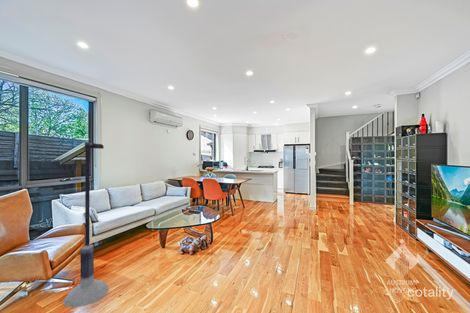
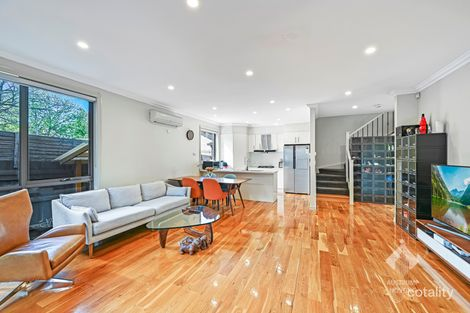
- floor lamp [62,141,110,308]
